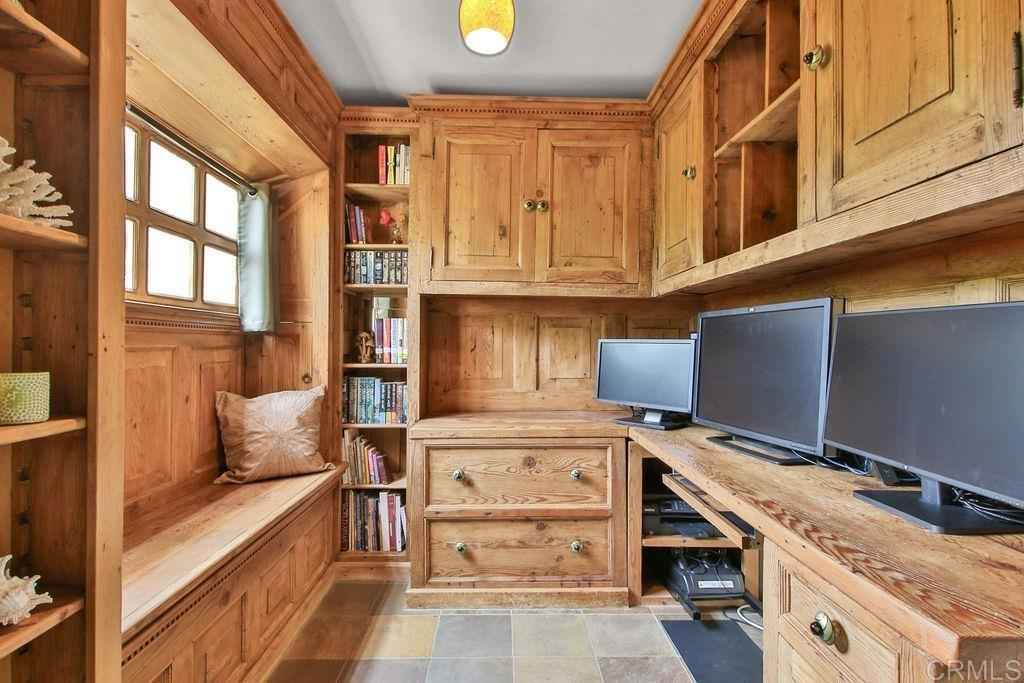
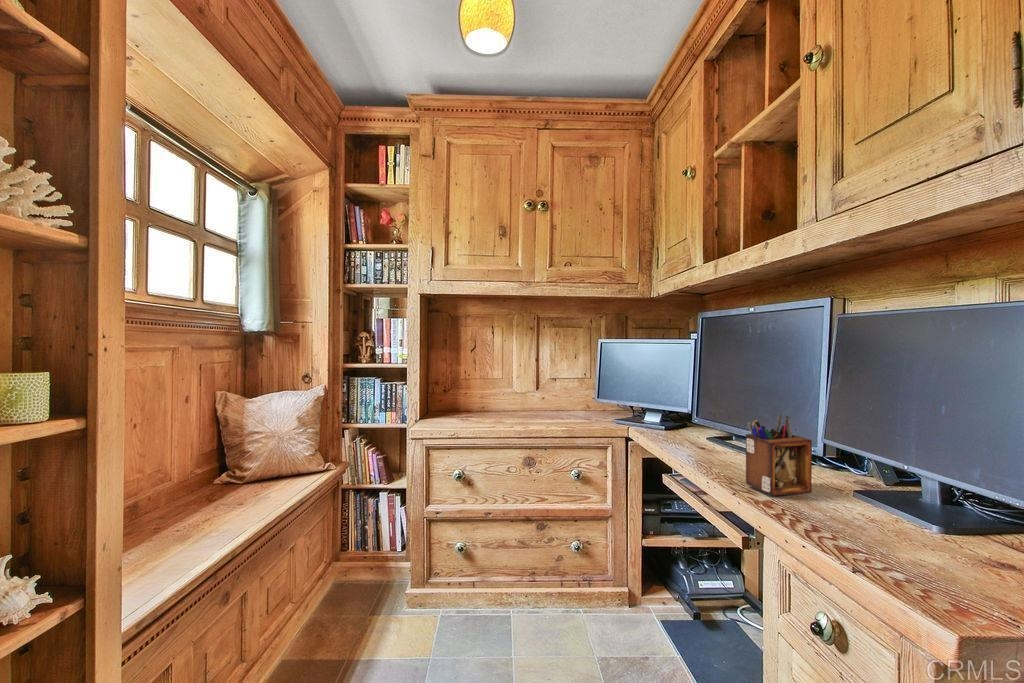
+ desk organizer [745,414,813,497]
